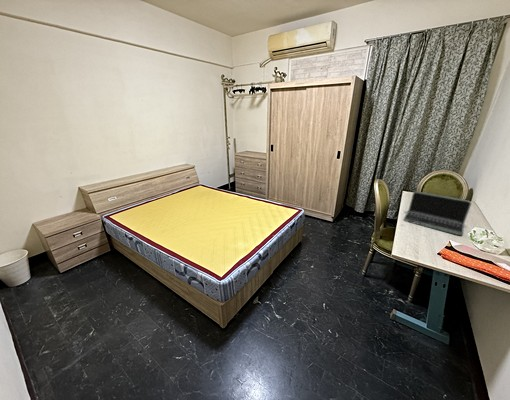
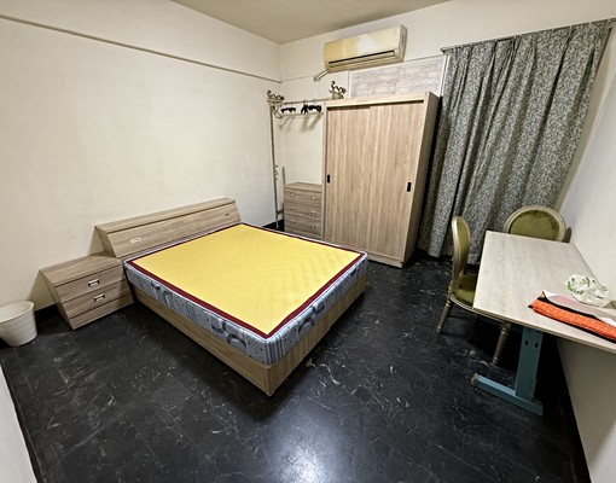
- laptop [402,190,472,236]
